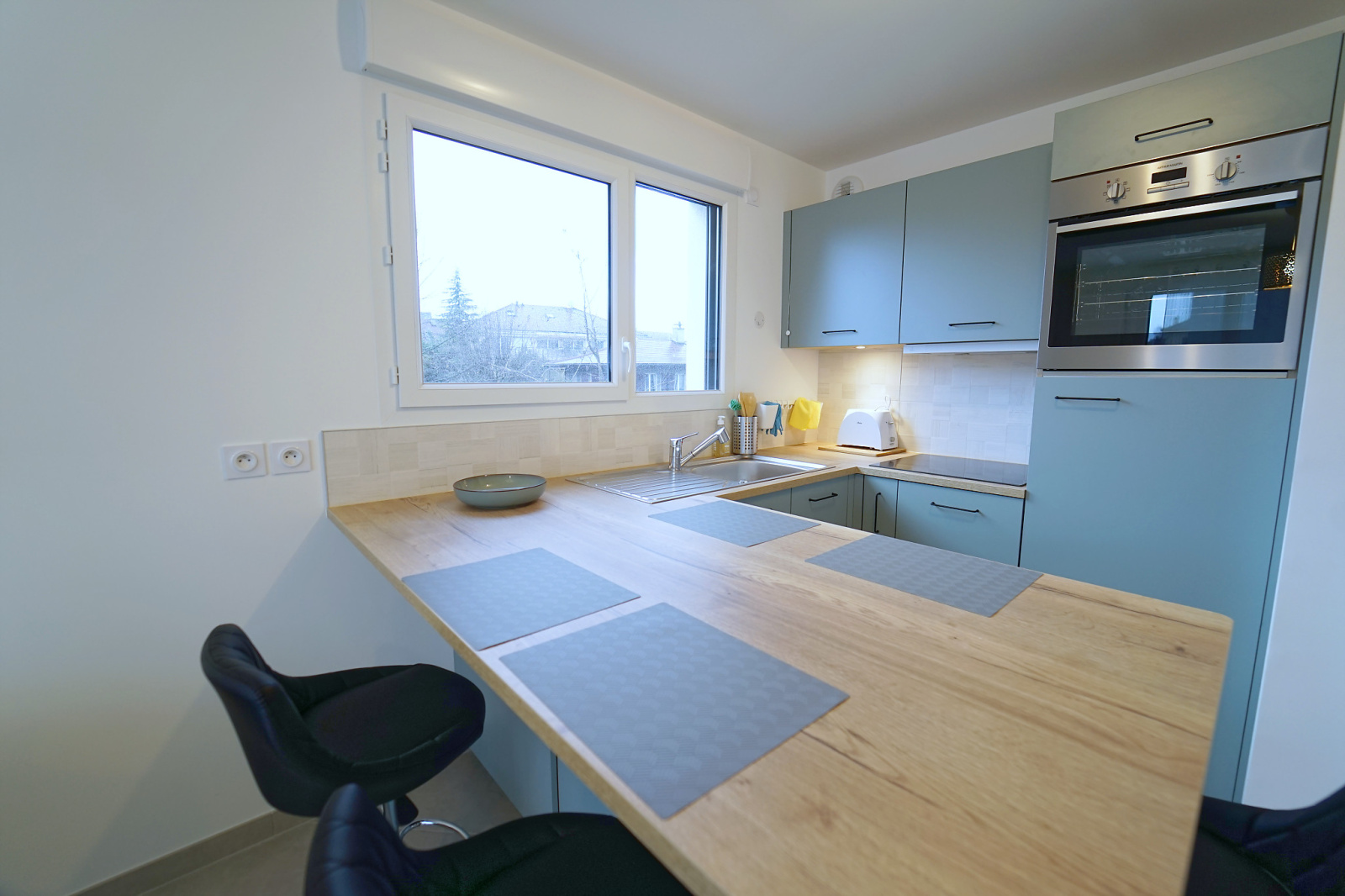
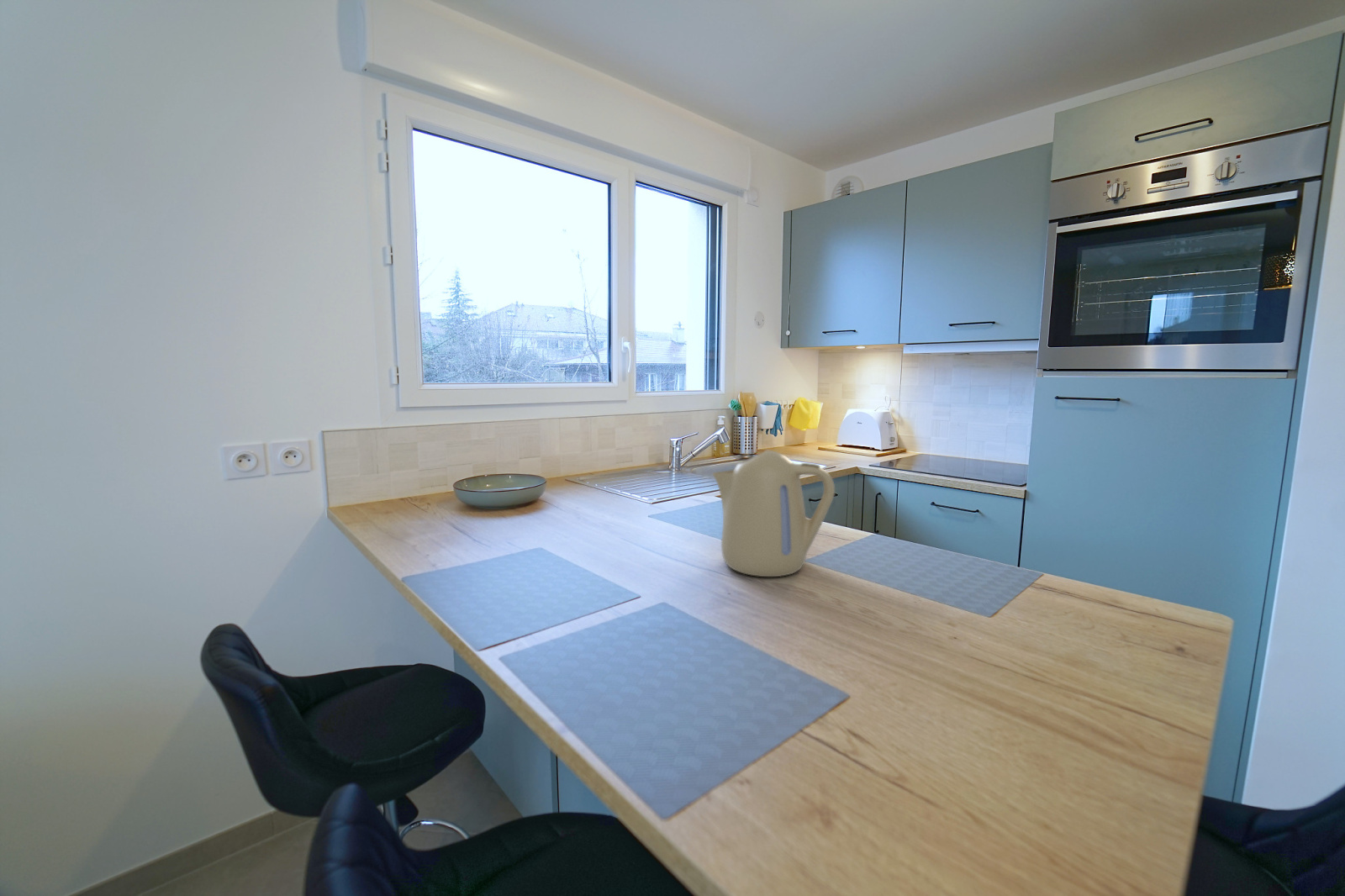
+ kettle [711,450,836,577]
